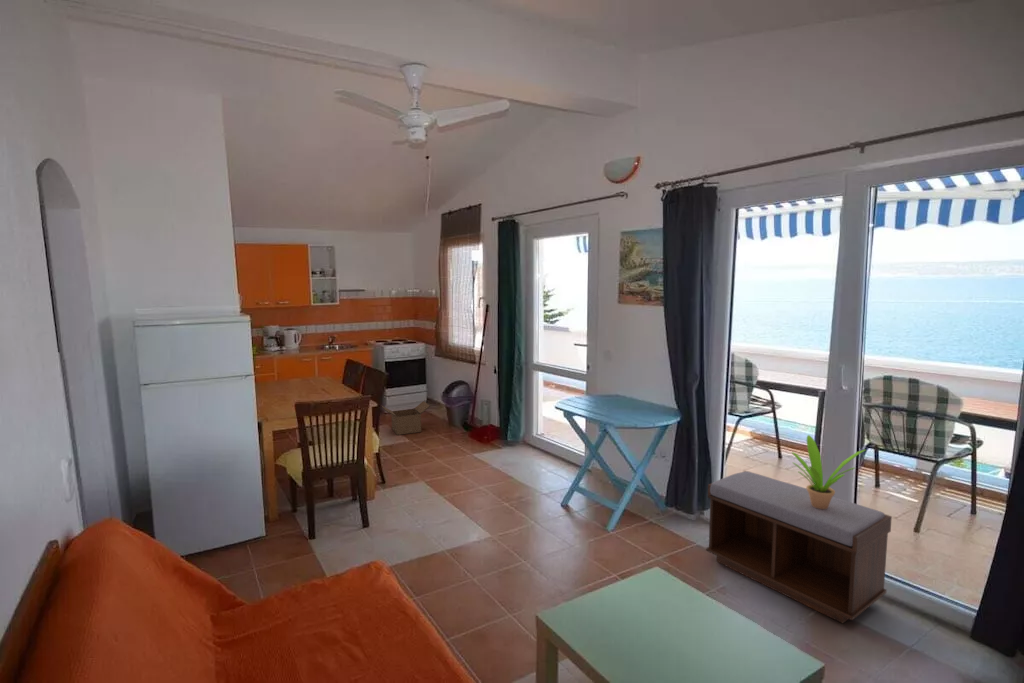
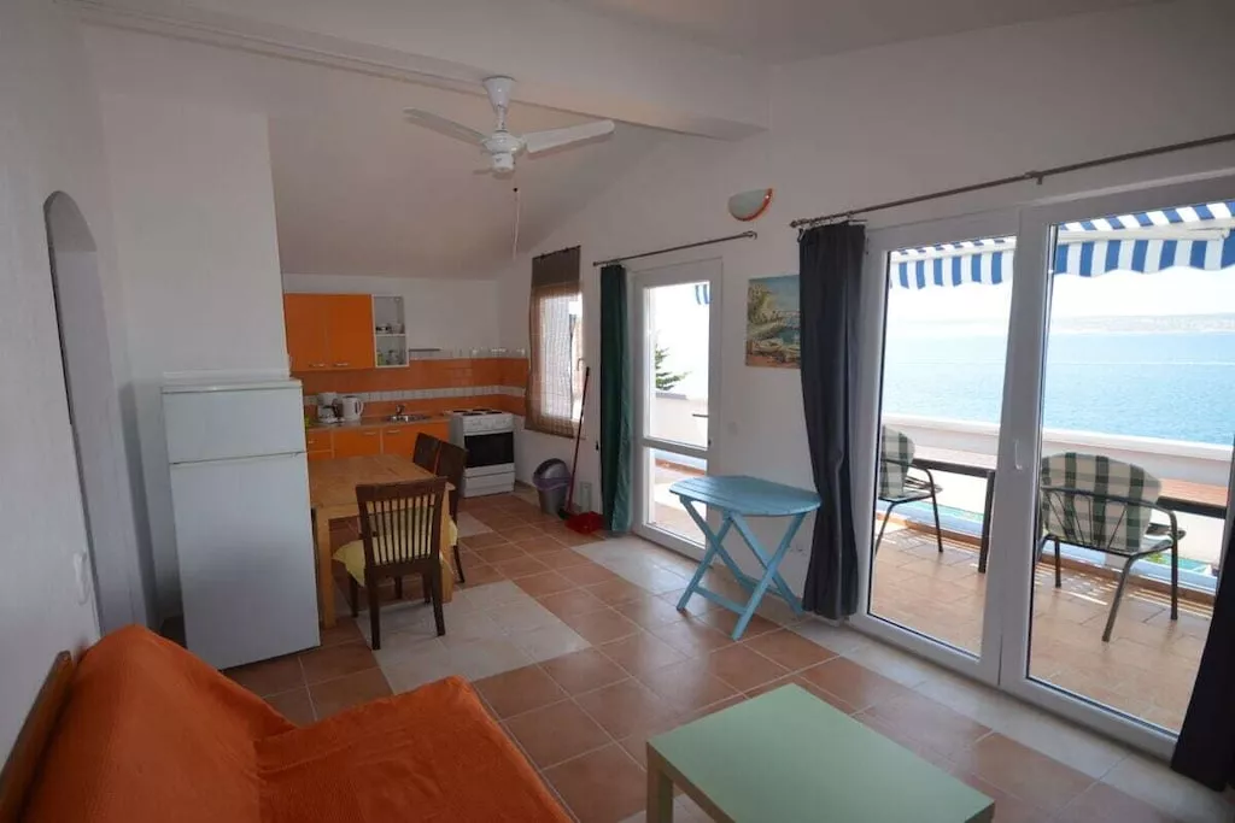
- bench [705,470,893,624]
- box [381,400,431,436]
- potted plant [791,434,866,509]
